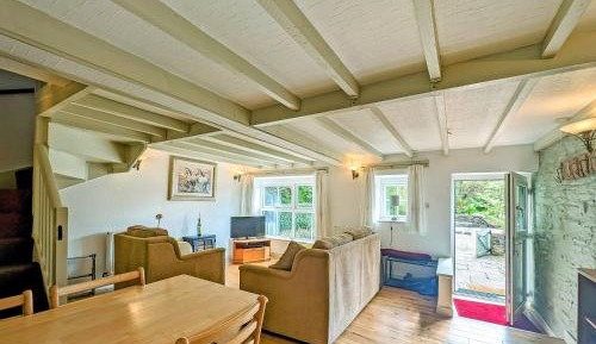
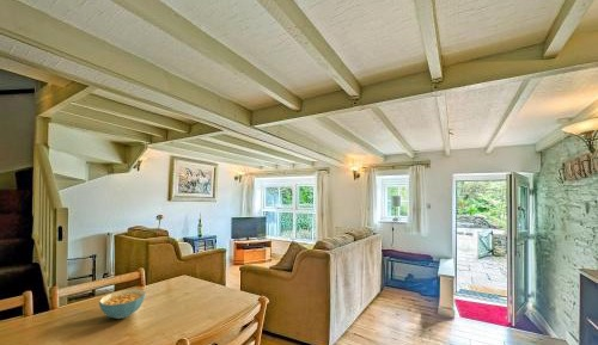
+ cereal bowl [98,288,147,320]
